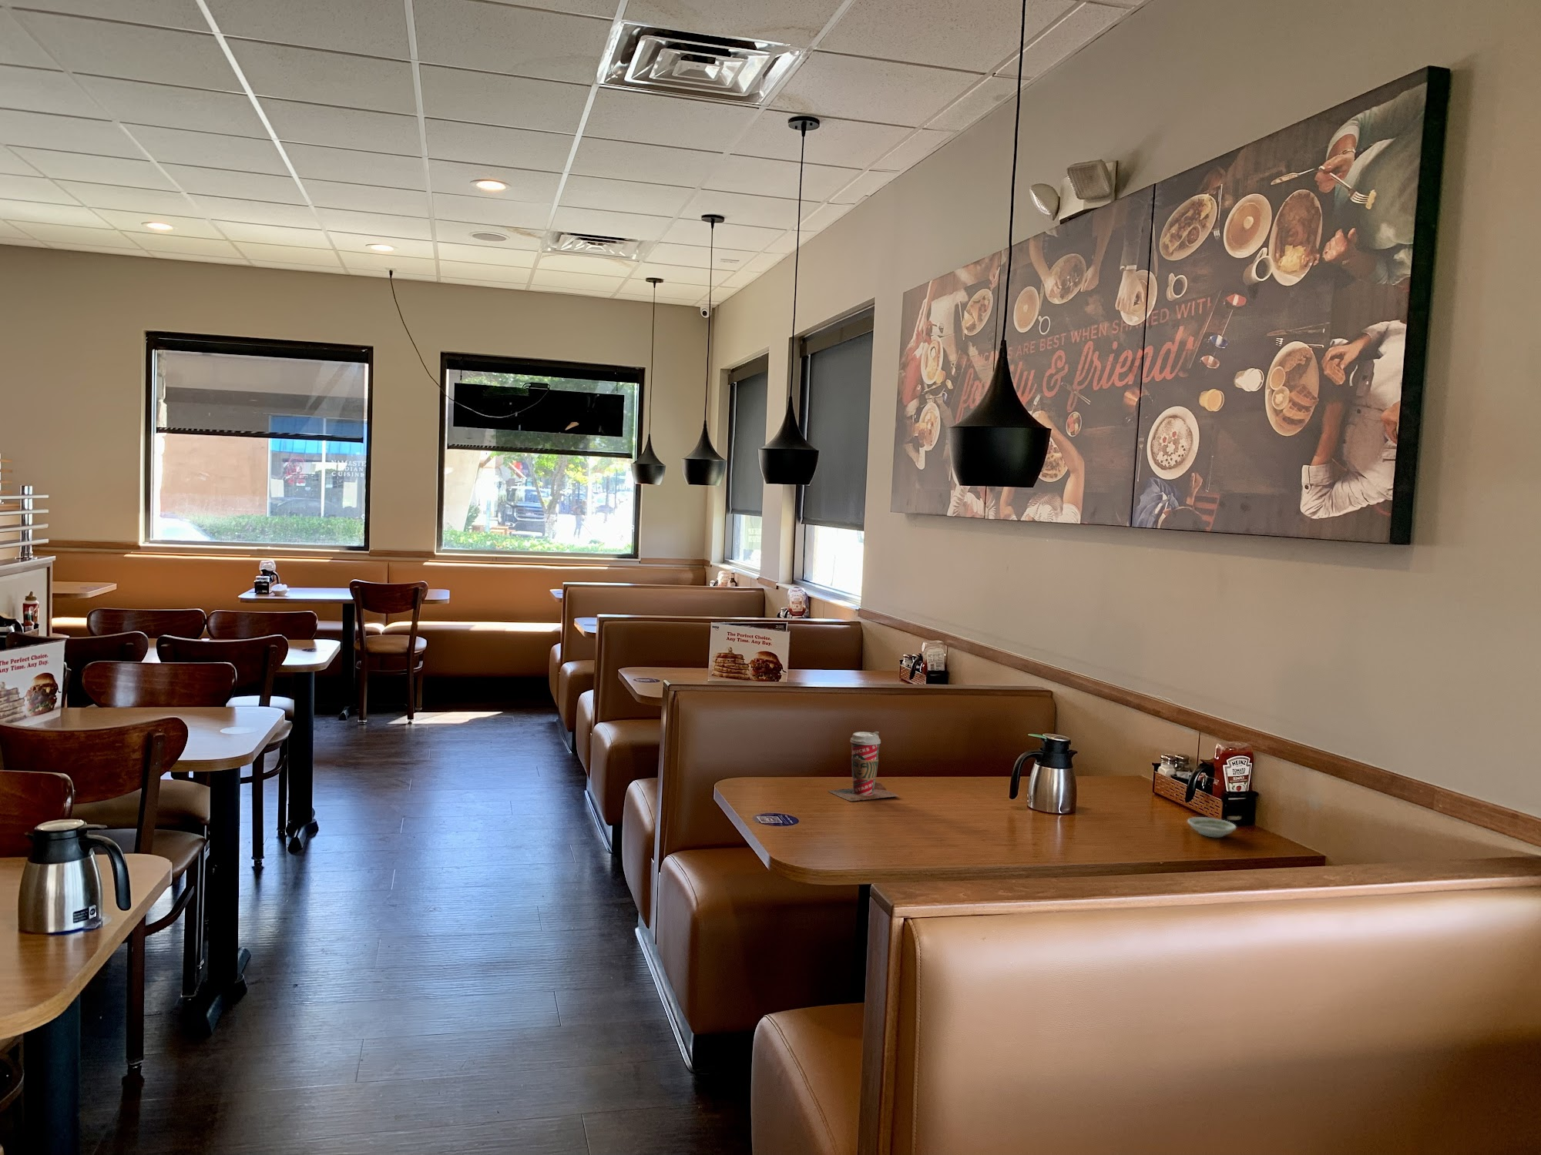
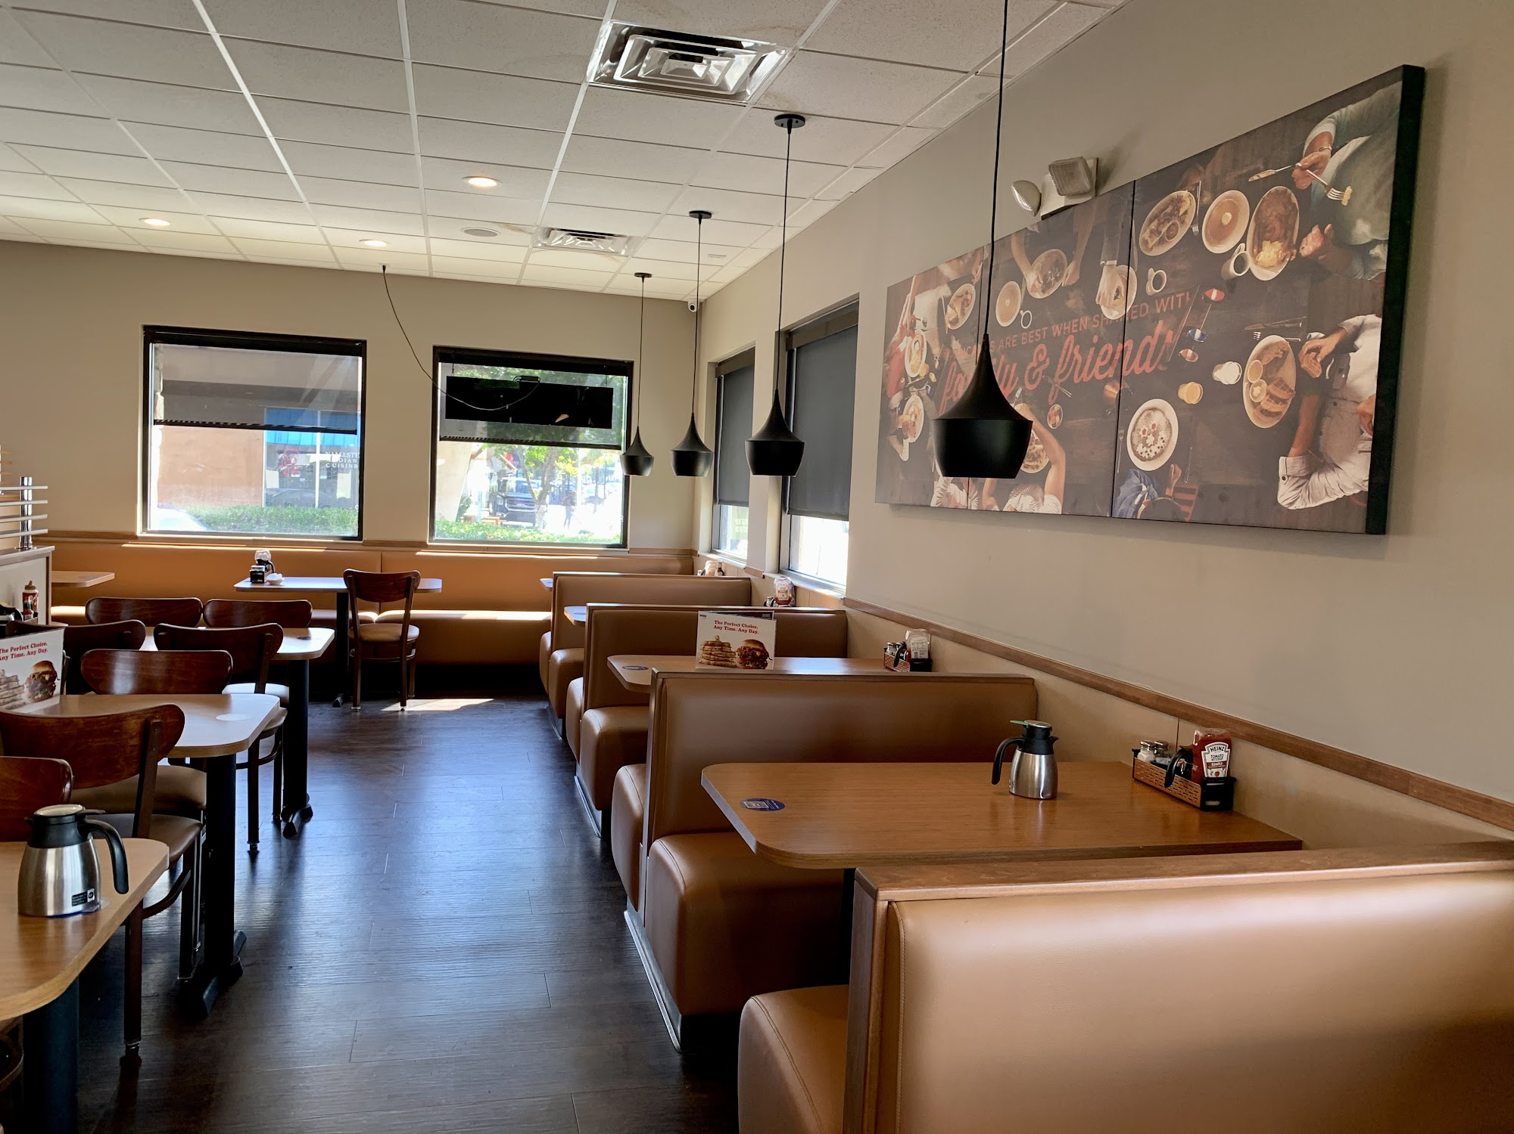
- coffee cup [828,730,900,802]
- saucer [1187,817,1238,838]
